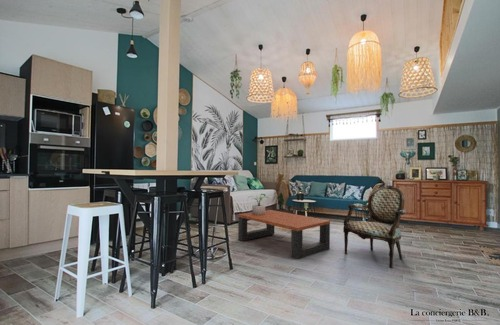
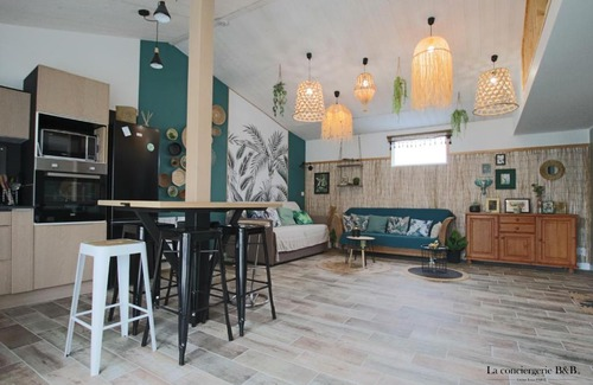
- armchair [342,184,407,269]
- potted plant [247,193,269,215]
- coffee table [237,209,331,260]
